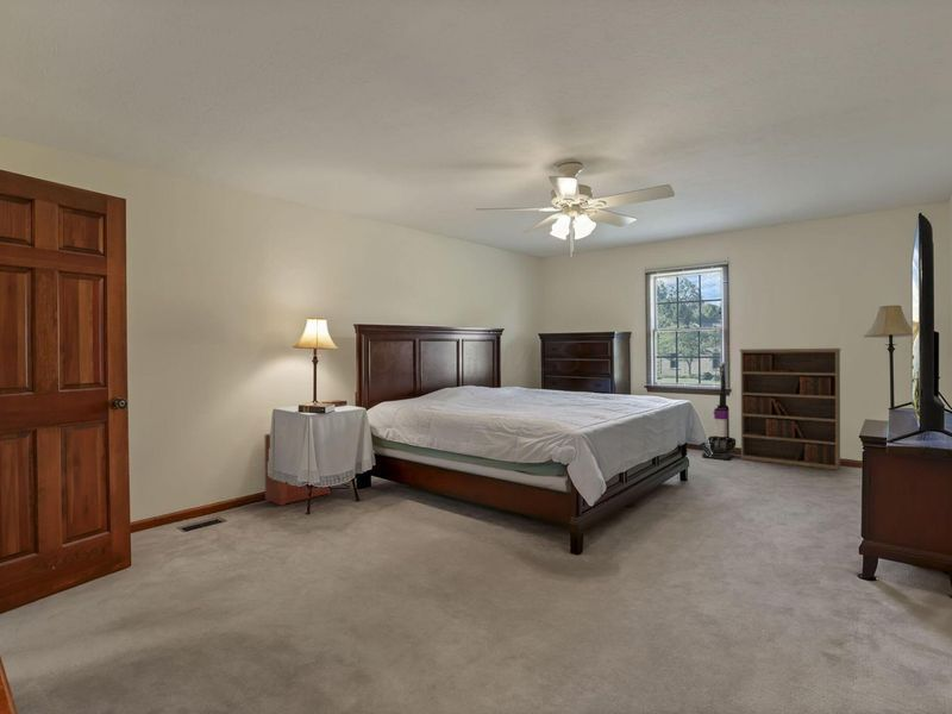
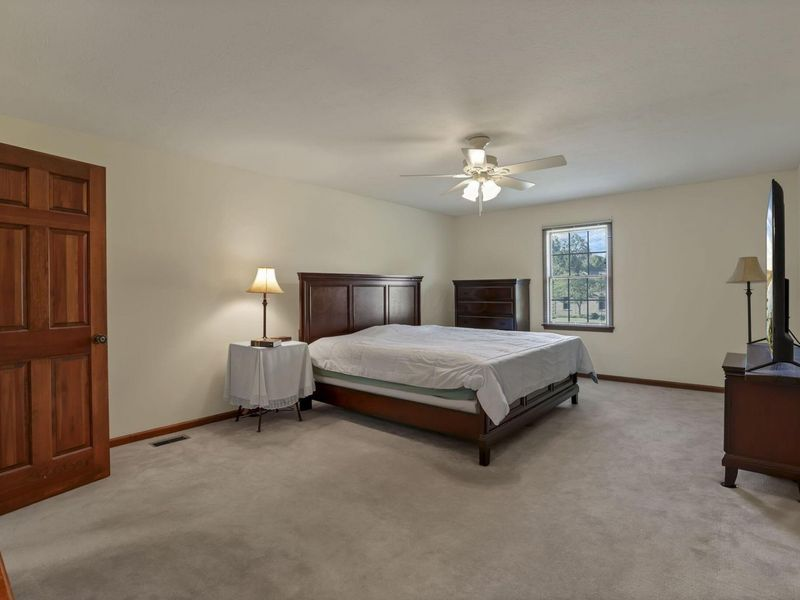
- bookshelf [739,347,843,471]
- vacuum cleaner [701,362,737,461]
- nightstand [264,433,331,507]
